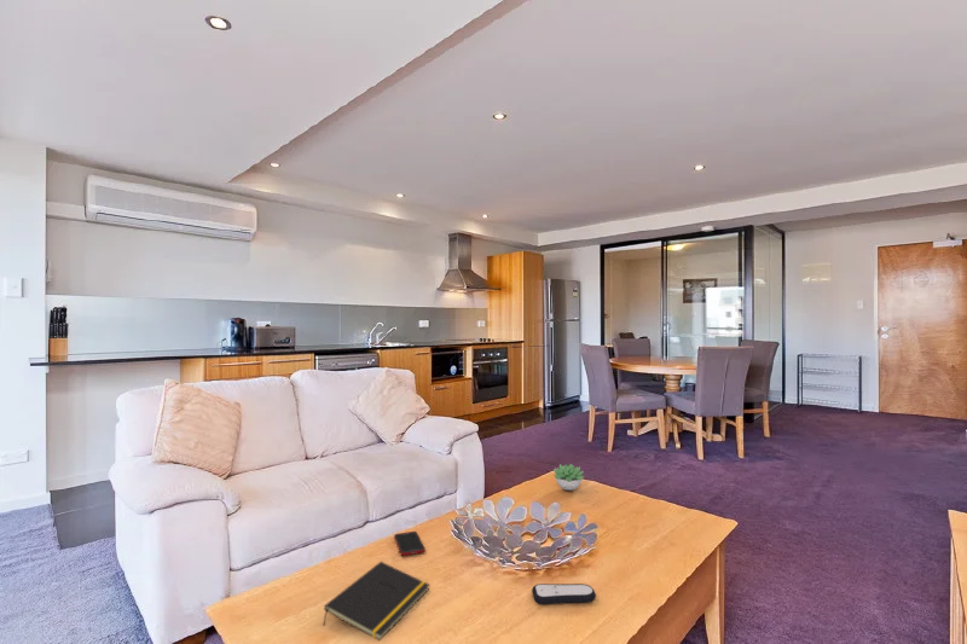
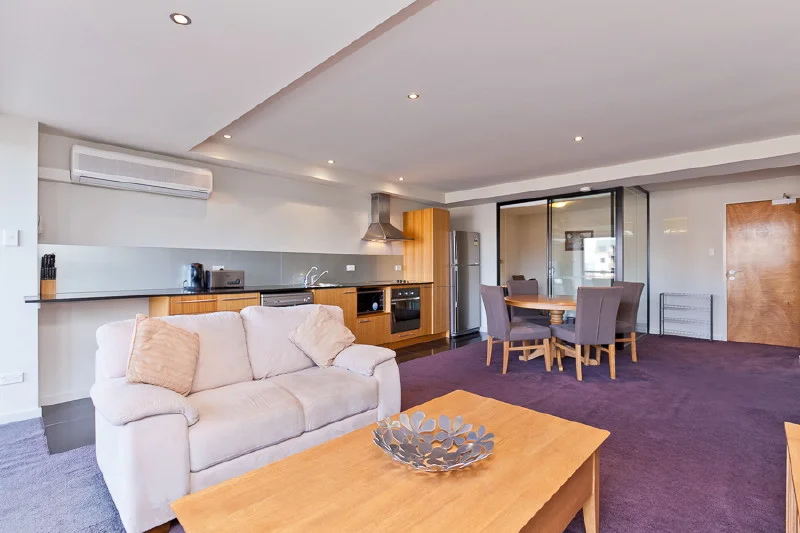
- succulent plant [552,463,585,492]
- remote control [531,582,597,605]
- notepad [322,561,430,642]
- cell phone [393,530,427,557]
